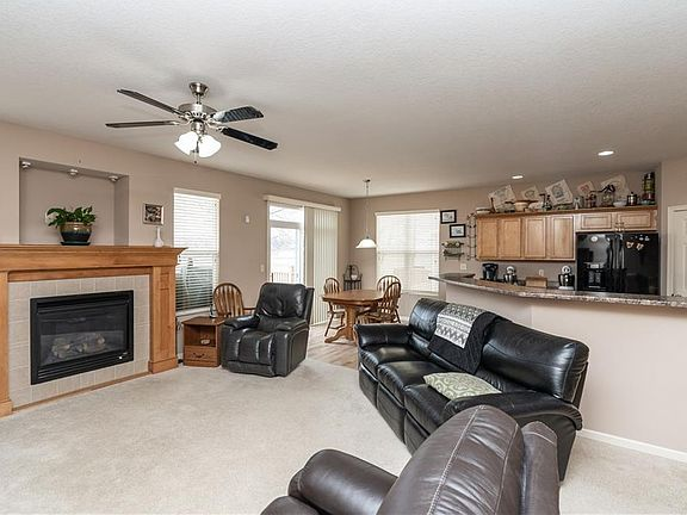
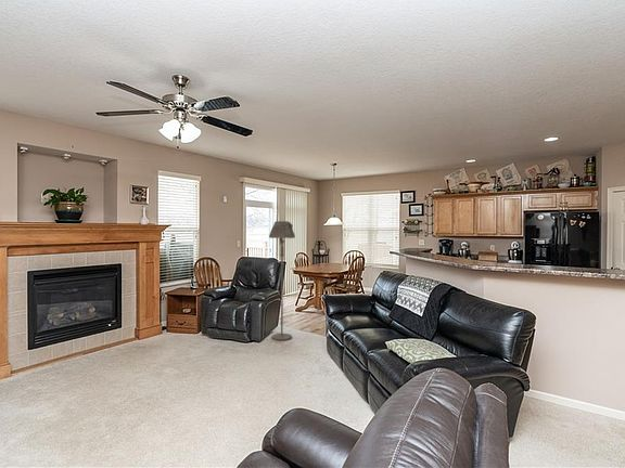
+ floor lamp [268,220,296,341]
